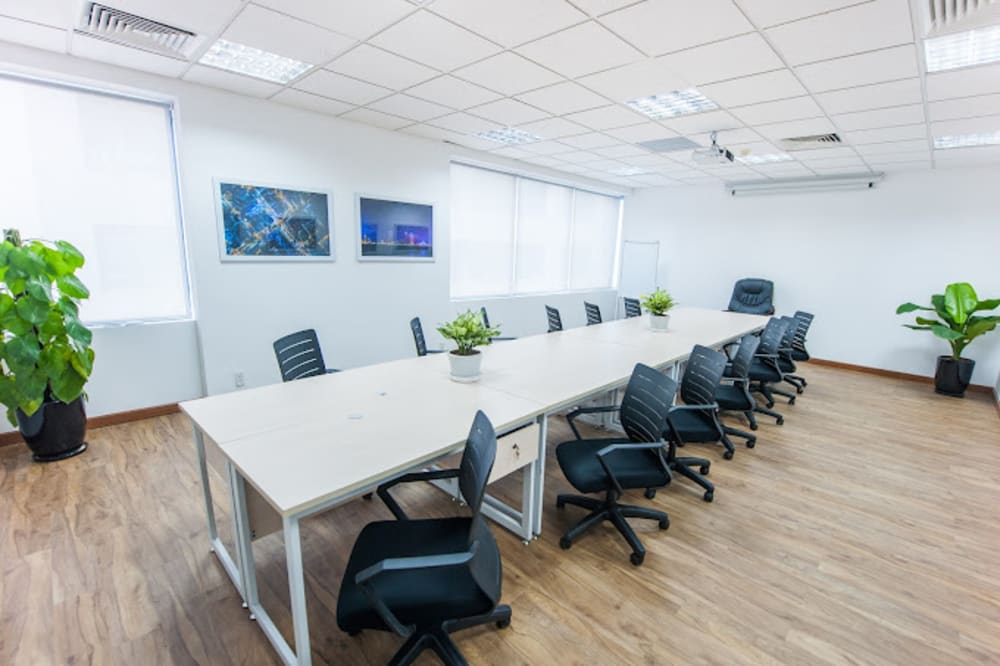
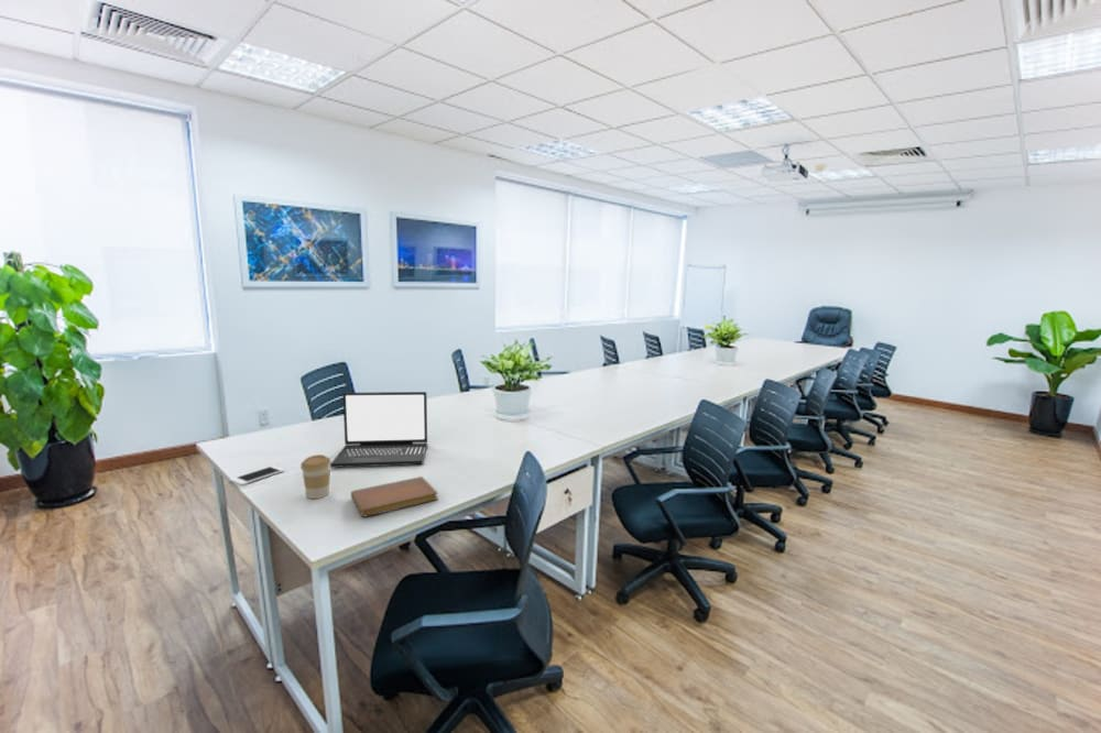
+ cell phone [229,464,285,486]
+ laptop [329,391,428,469]
+ coffee cup [299,453,331,500]
+ notebook [350,475,439,518]
